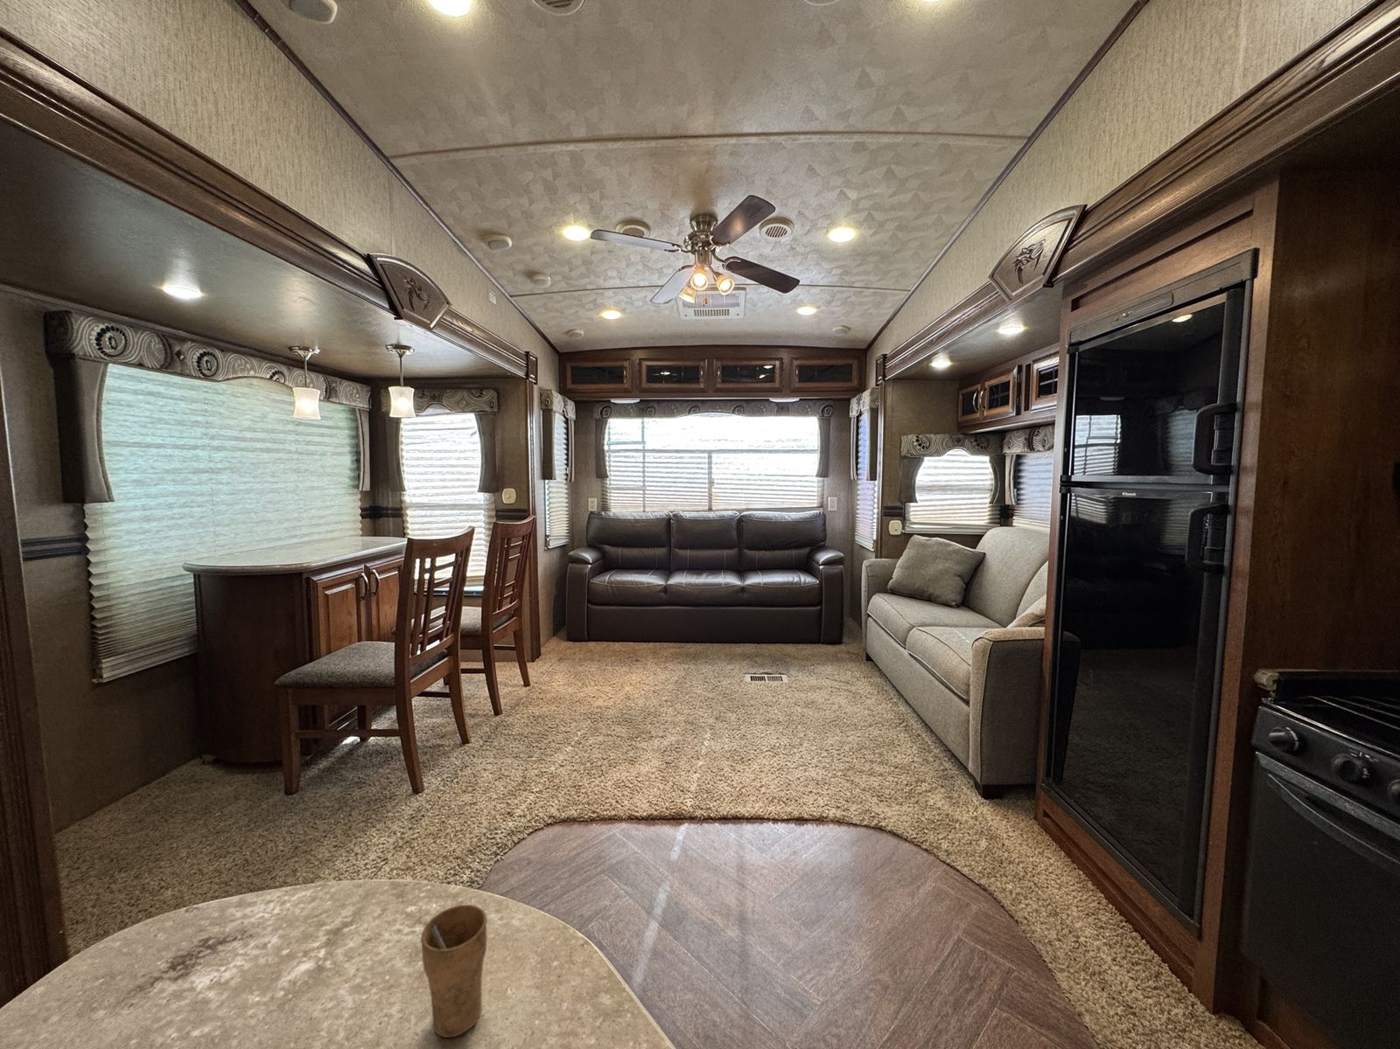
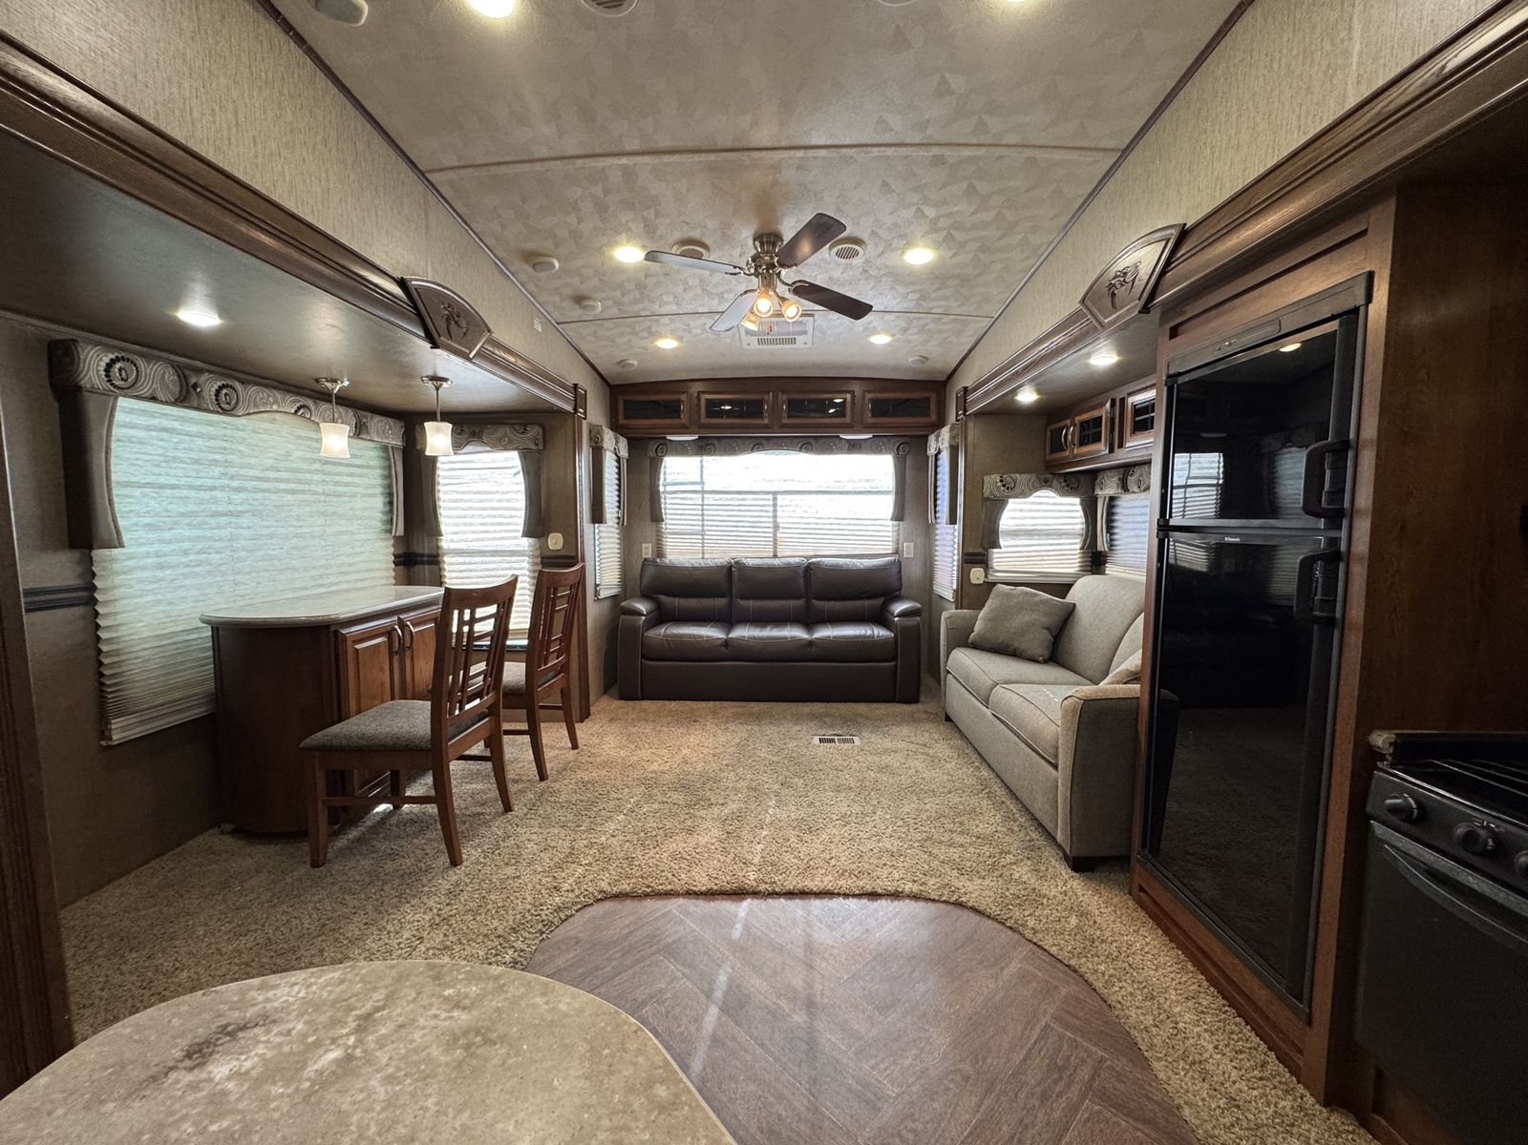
- cup [420,904,488,1038]
